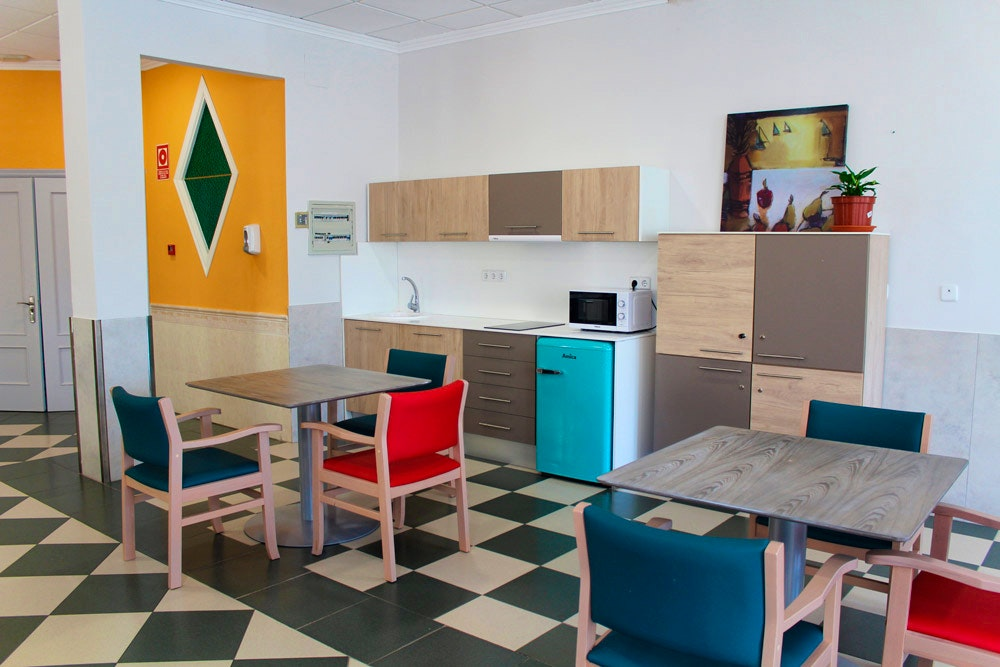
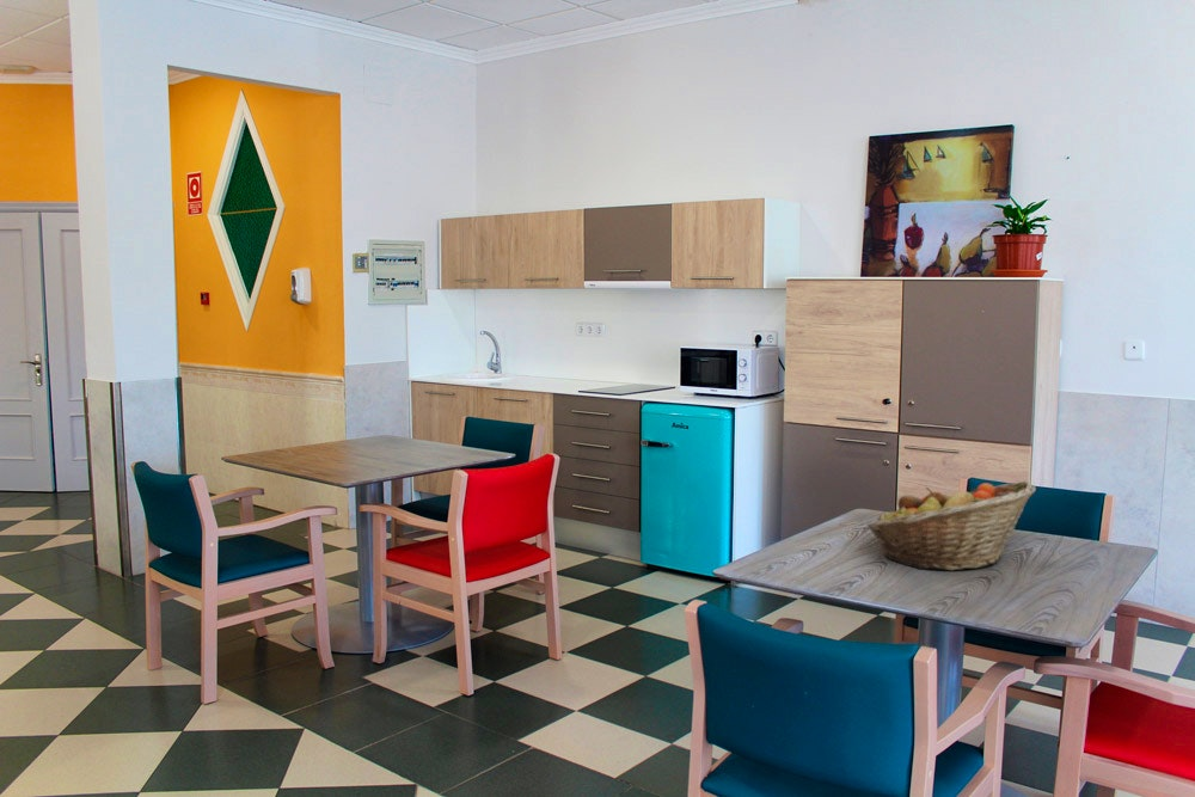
+ fruit basket [866,480,1037,571]
